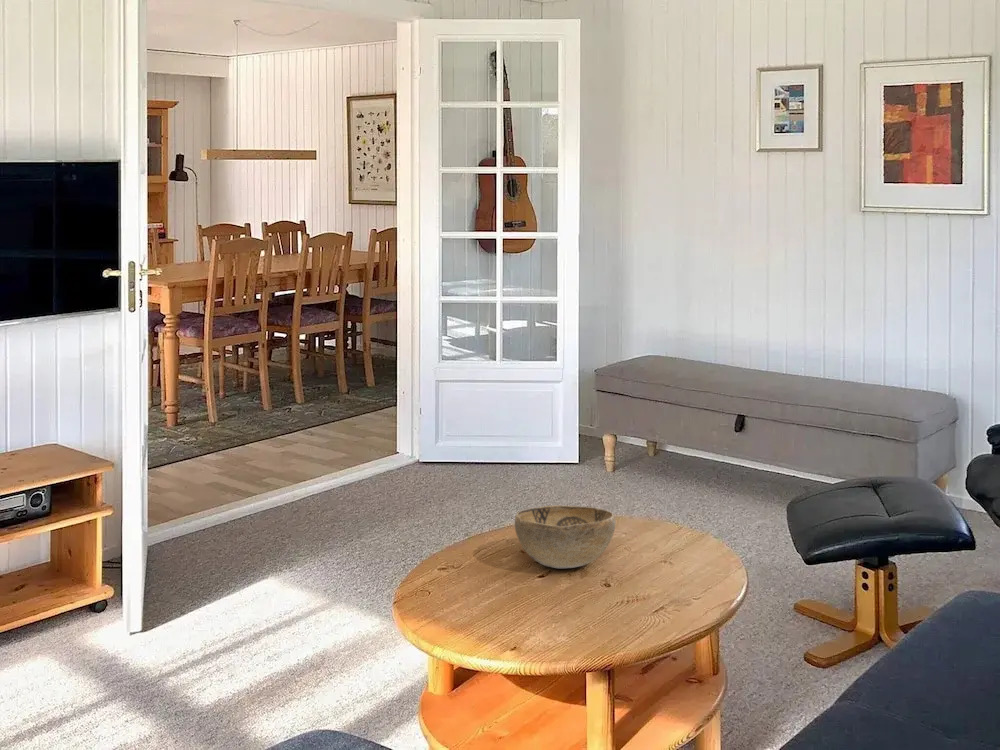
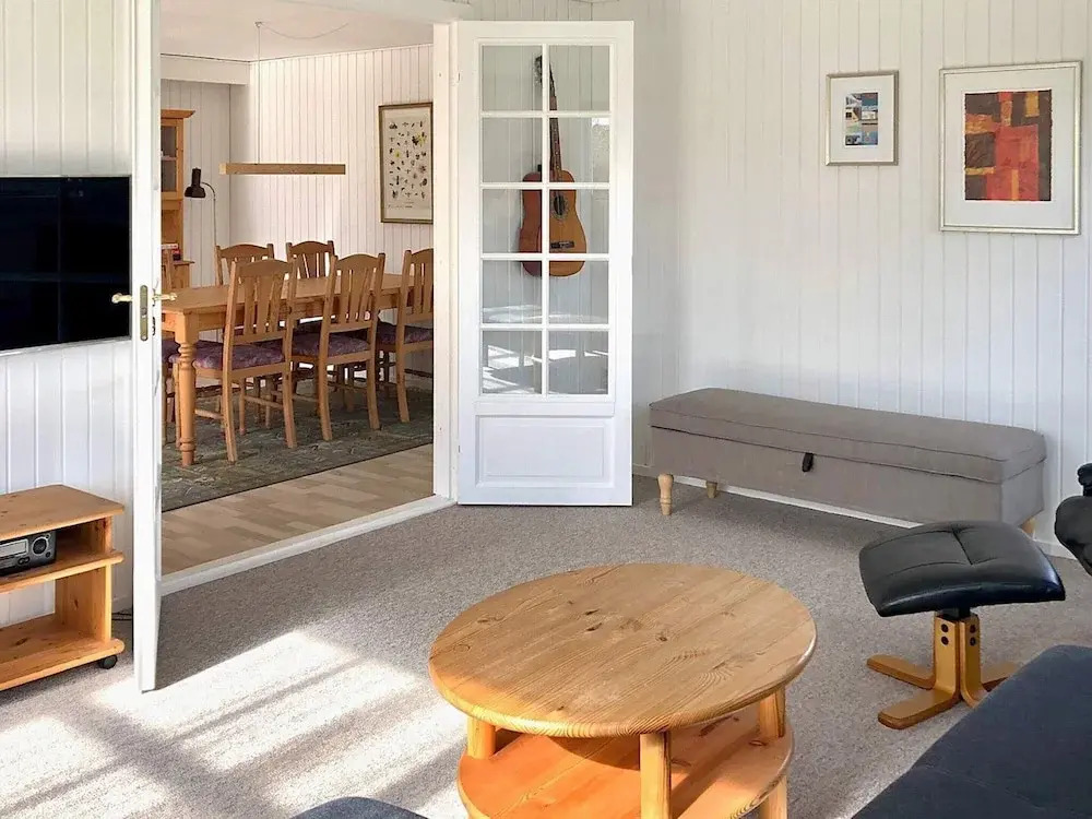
- decorative bowl [514,504,616,569]
